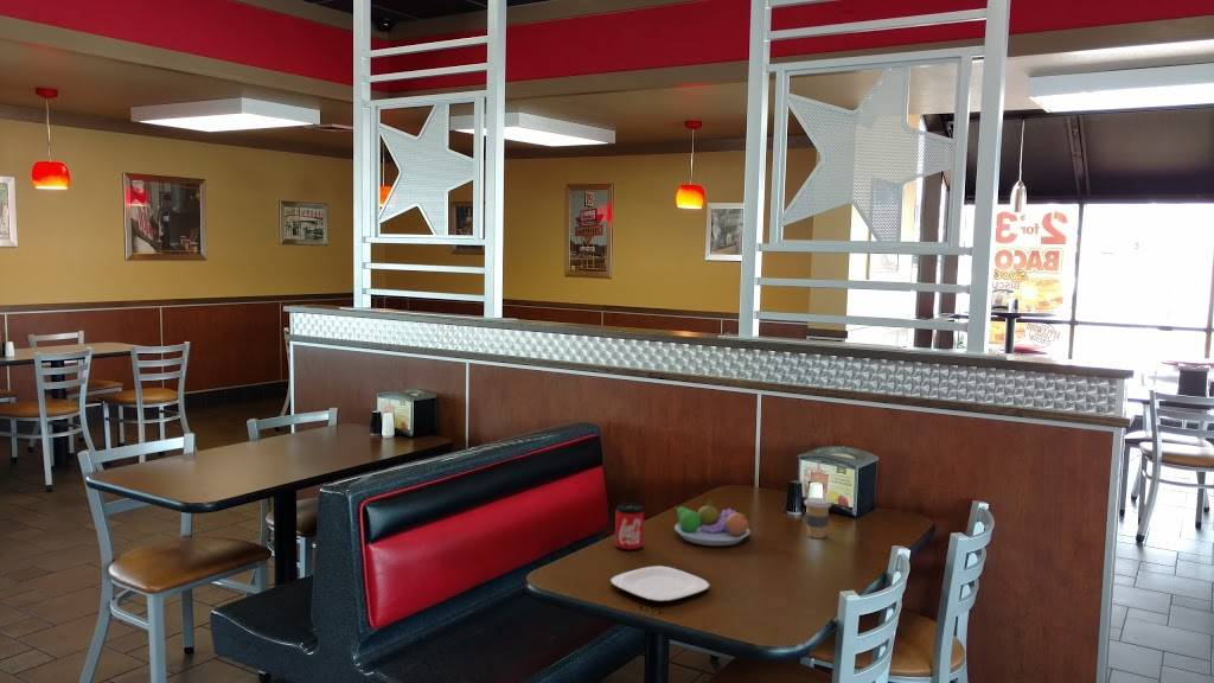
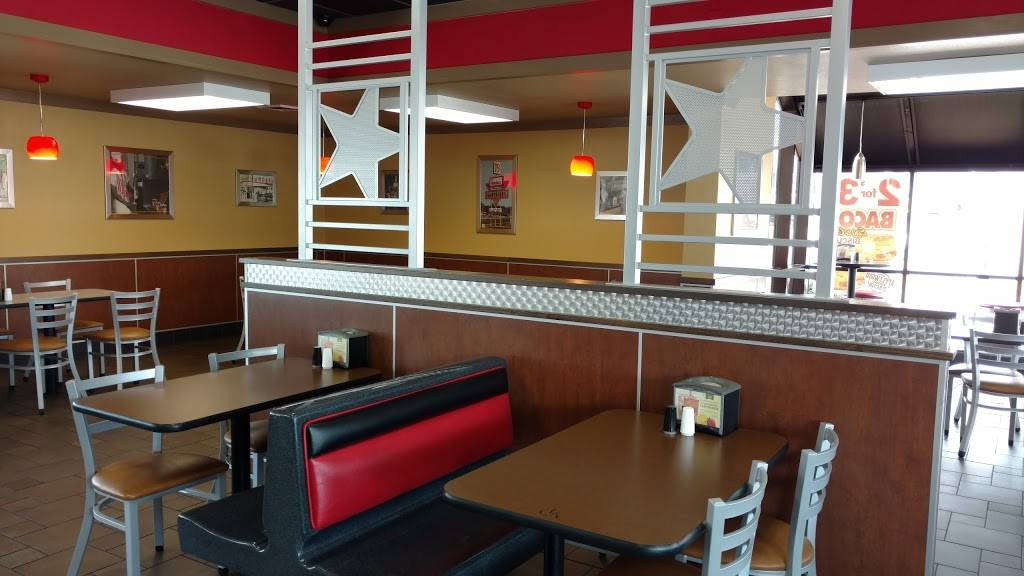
- fruit bowl [672,499,752,547]
- plate [609,564,711,602]
- coffee cup [803,497,832,540]
- can [614,502,645,551]
